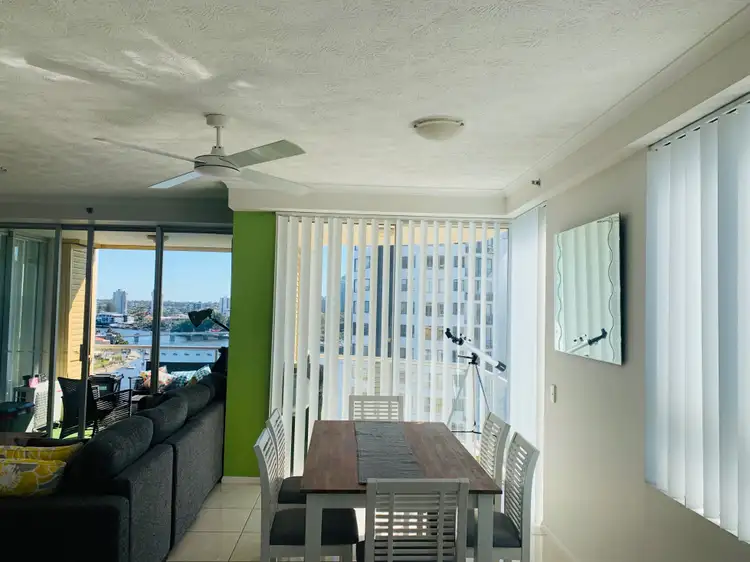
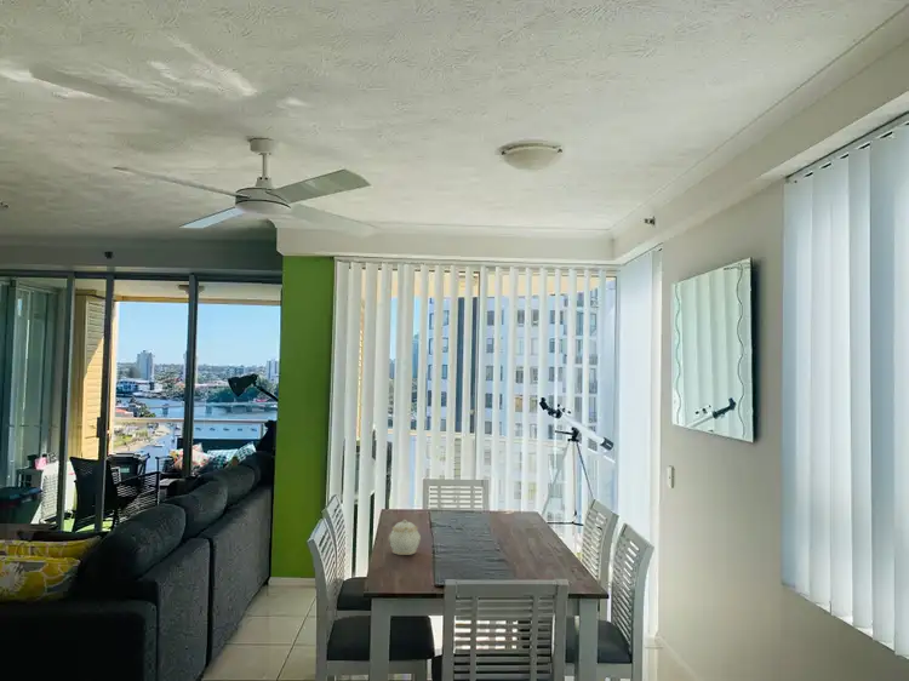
+ teapot [388,519,422,556]
